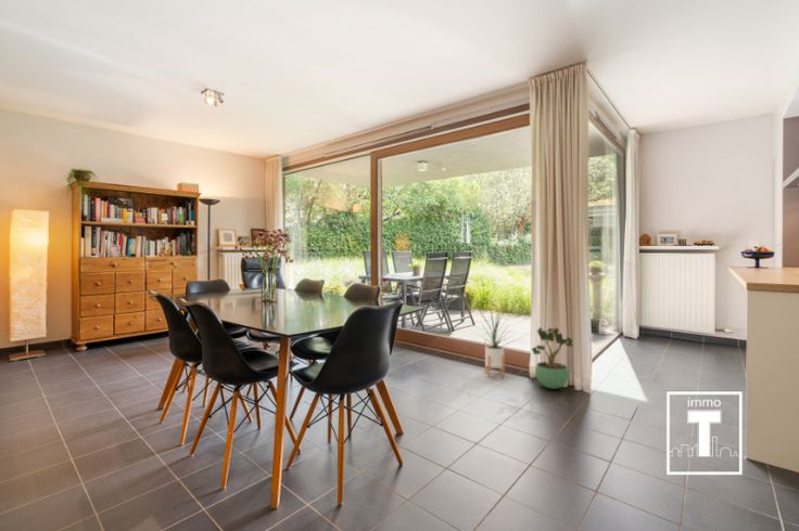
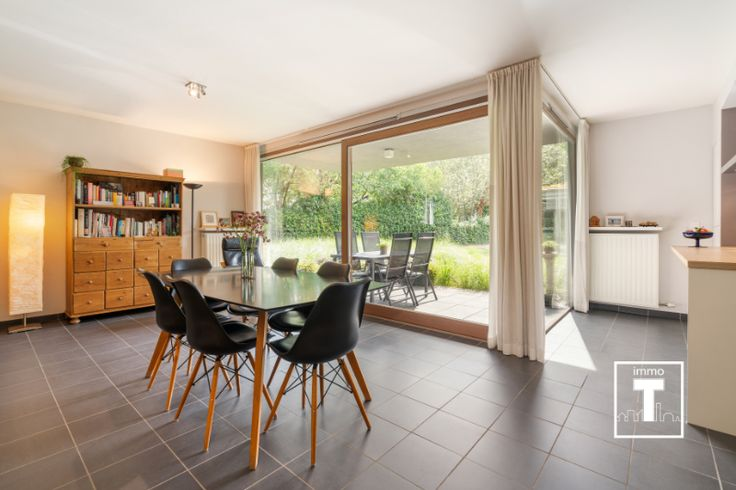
- potted plant [531,326,574,390]
- house plant [475,301,516,378]
